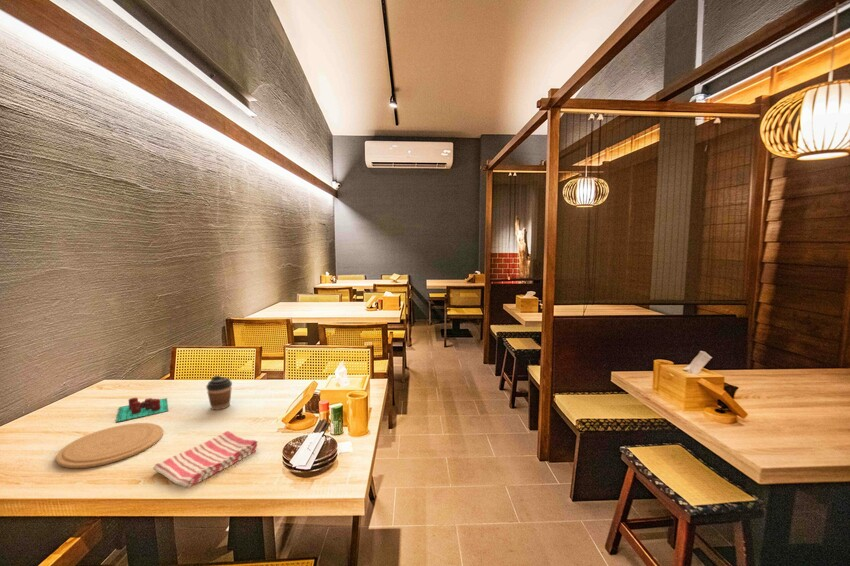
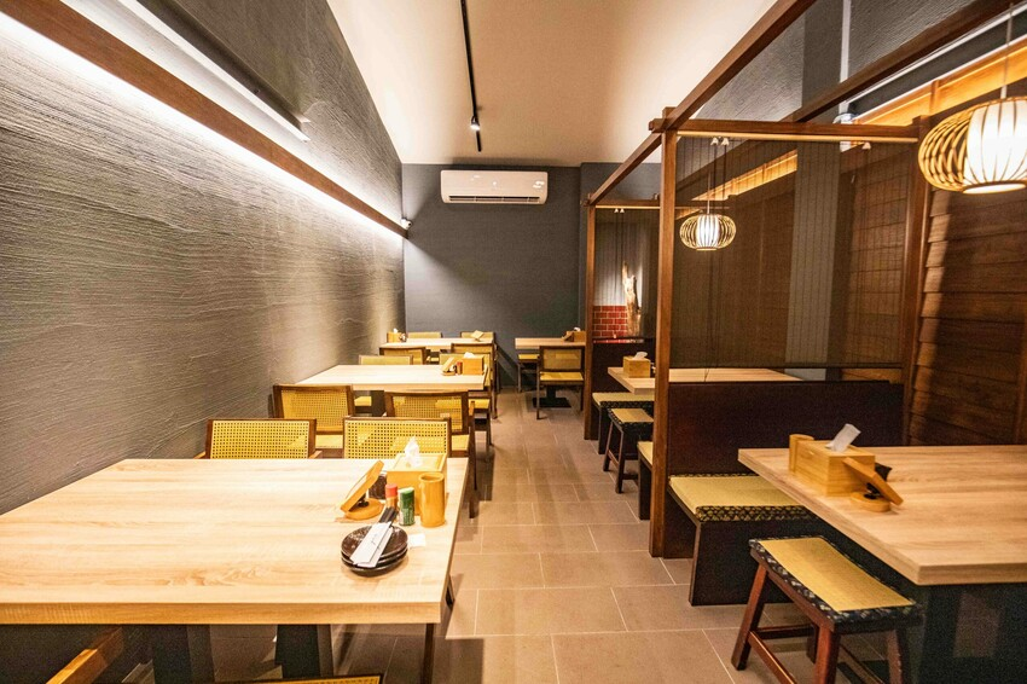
- plate [55,422,164,469]
- coffee cup [205,375,233,411]
- dish towel [152,430,259,489]
- candle [115,397,169,423]
